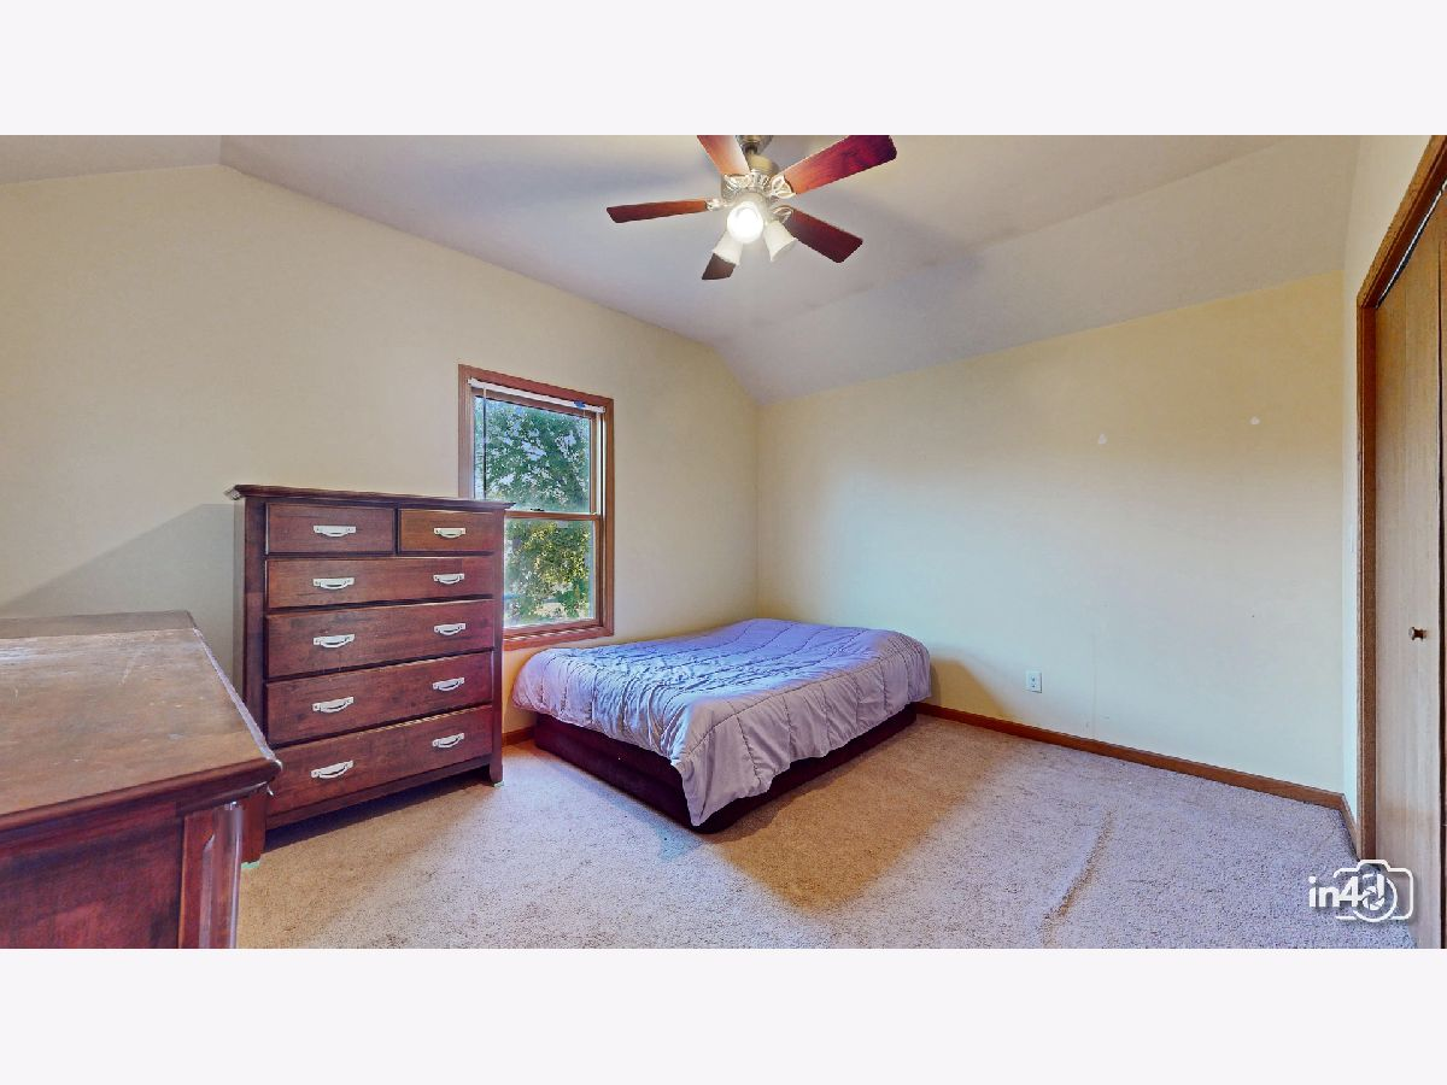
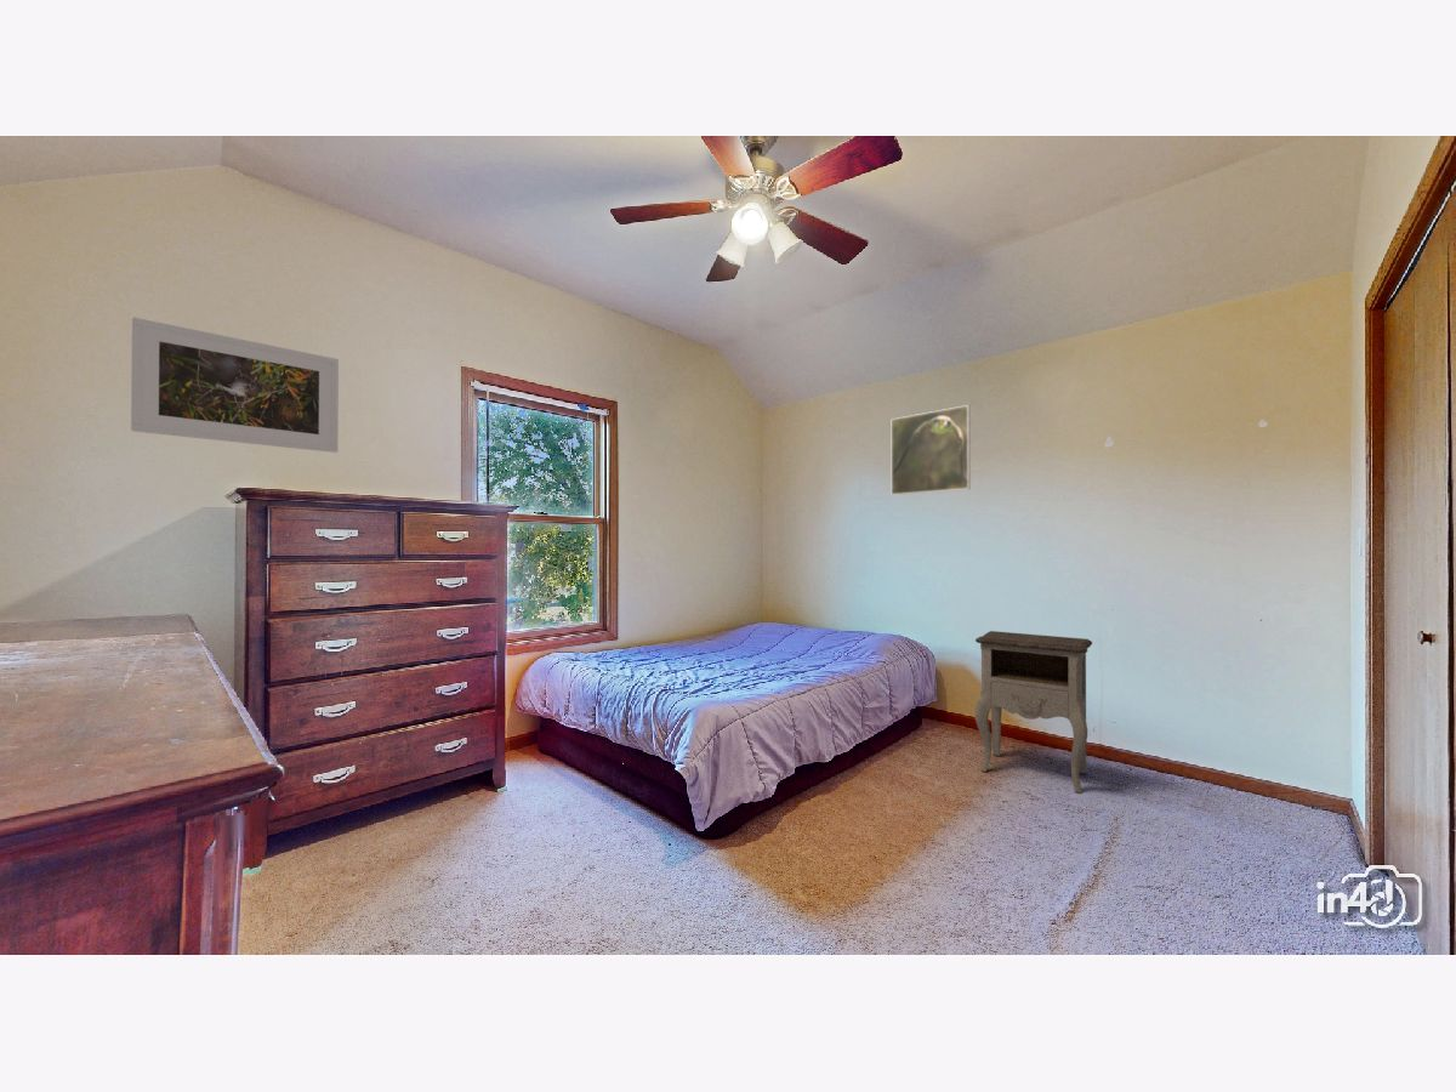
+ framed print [891,404,972,496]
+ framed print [130,317,340,454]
+ nightstand [973,630,1093,795]
